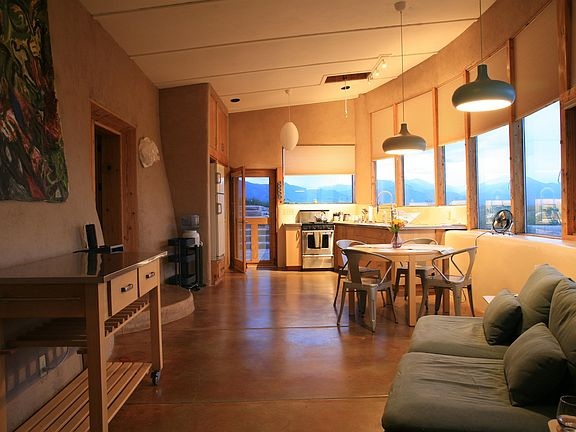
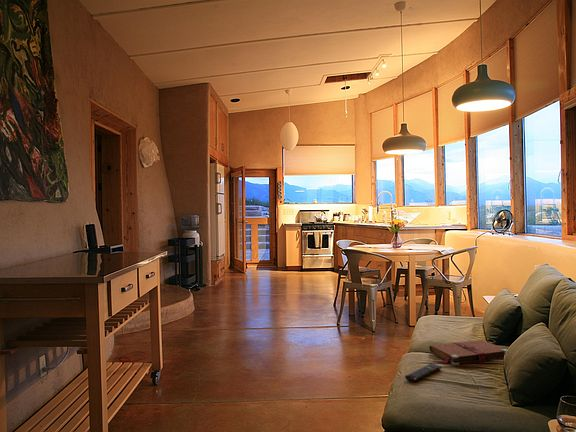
+ remote control [404,362,442,383]
+ book [428,339,508,366]
